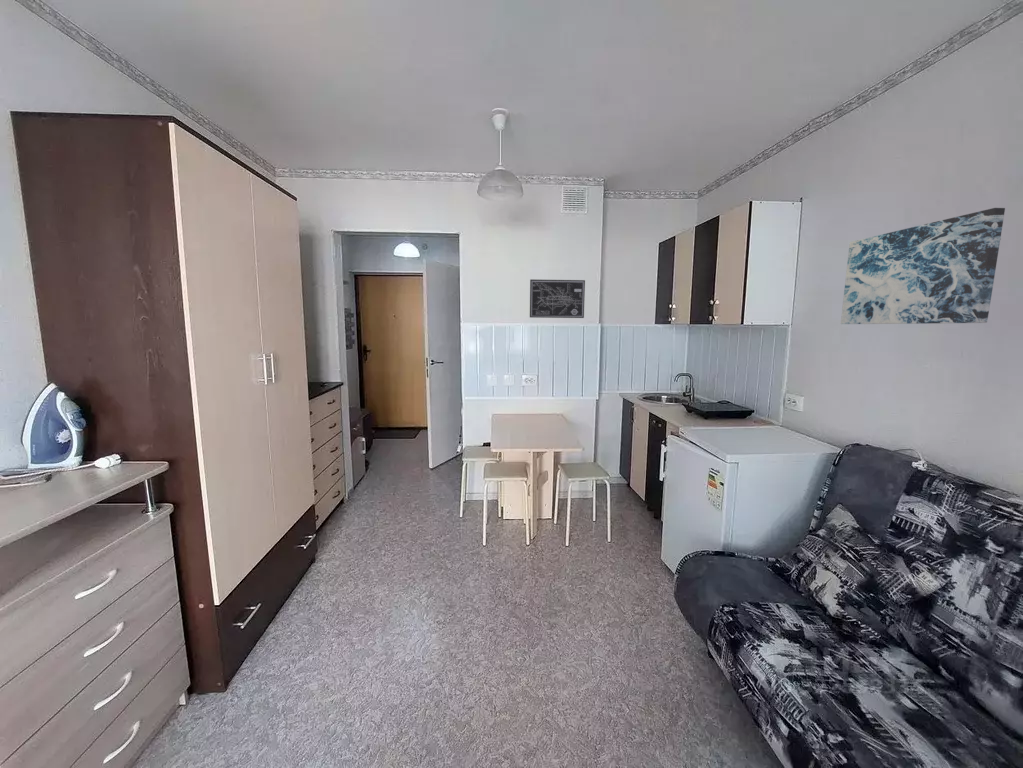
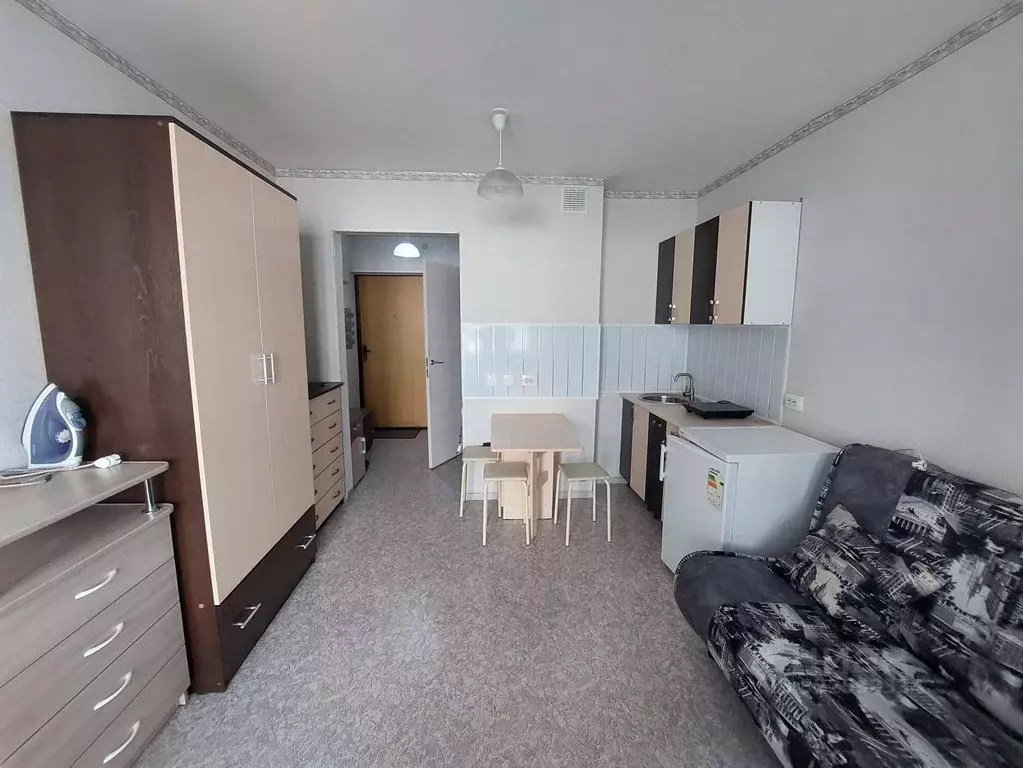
- wall art [840,207,1006,325]
- wall art [529,278,586,319]
